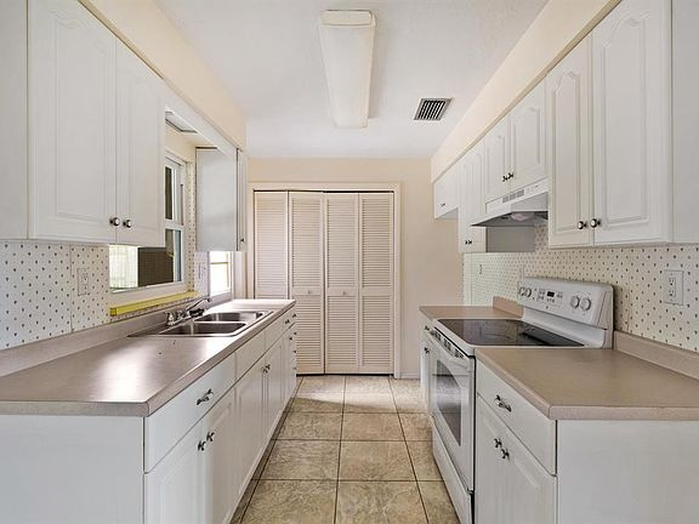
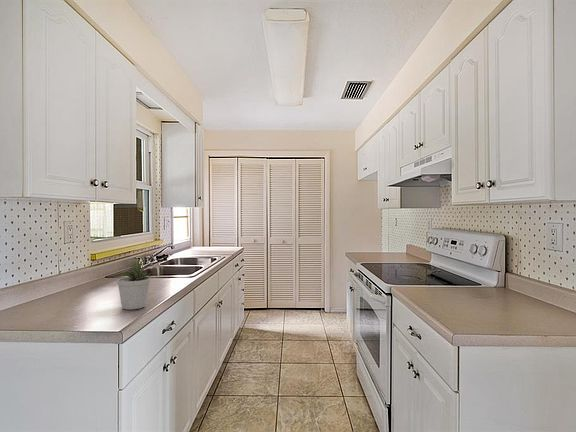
+ potted plant [116,257,154,311]
